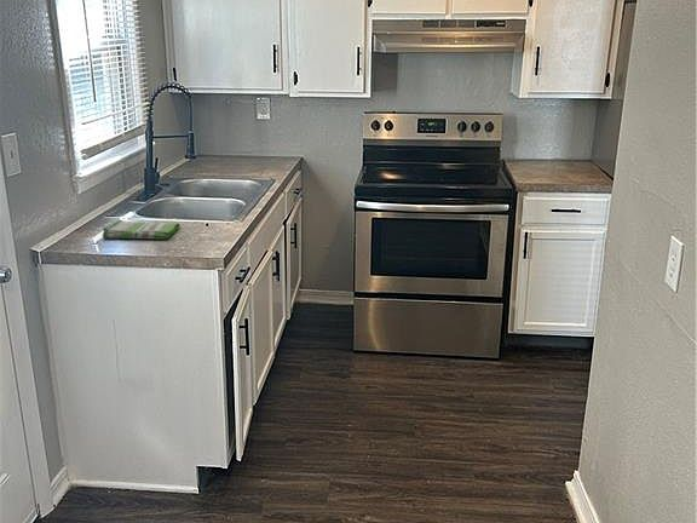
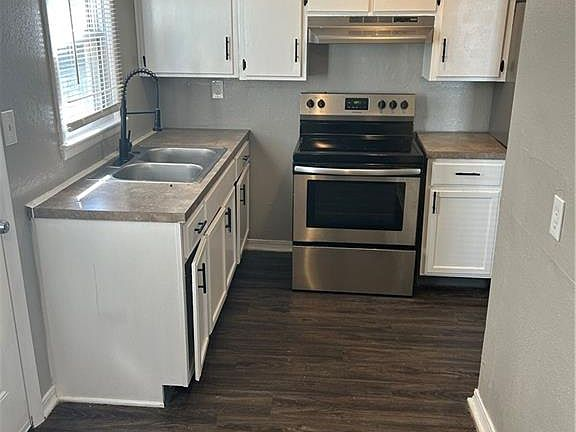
- dish towel [102,218,182,240]
